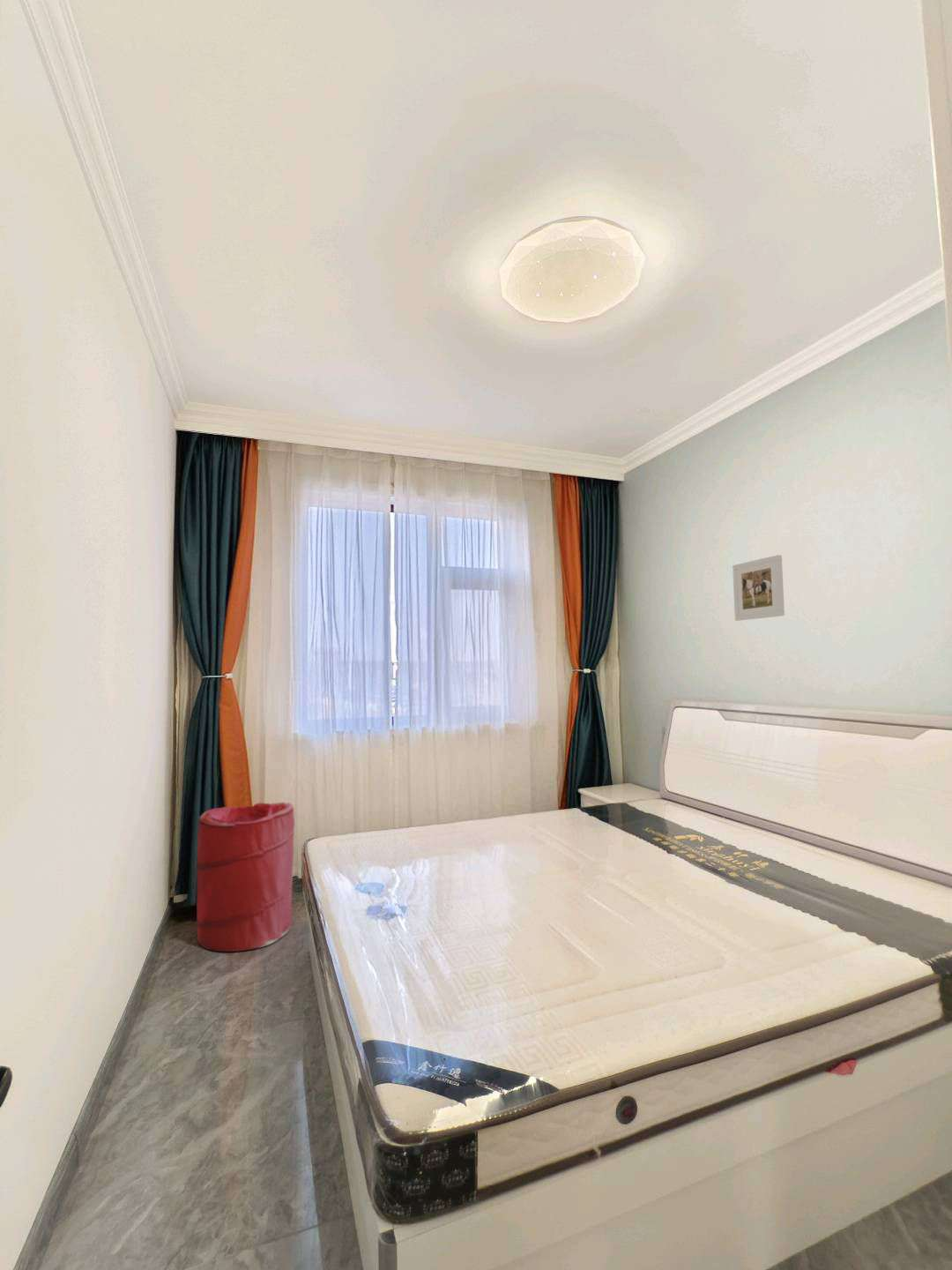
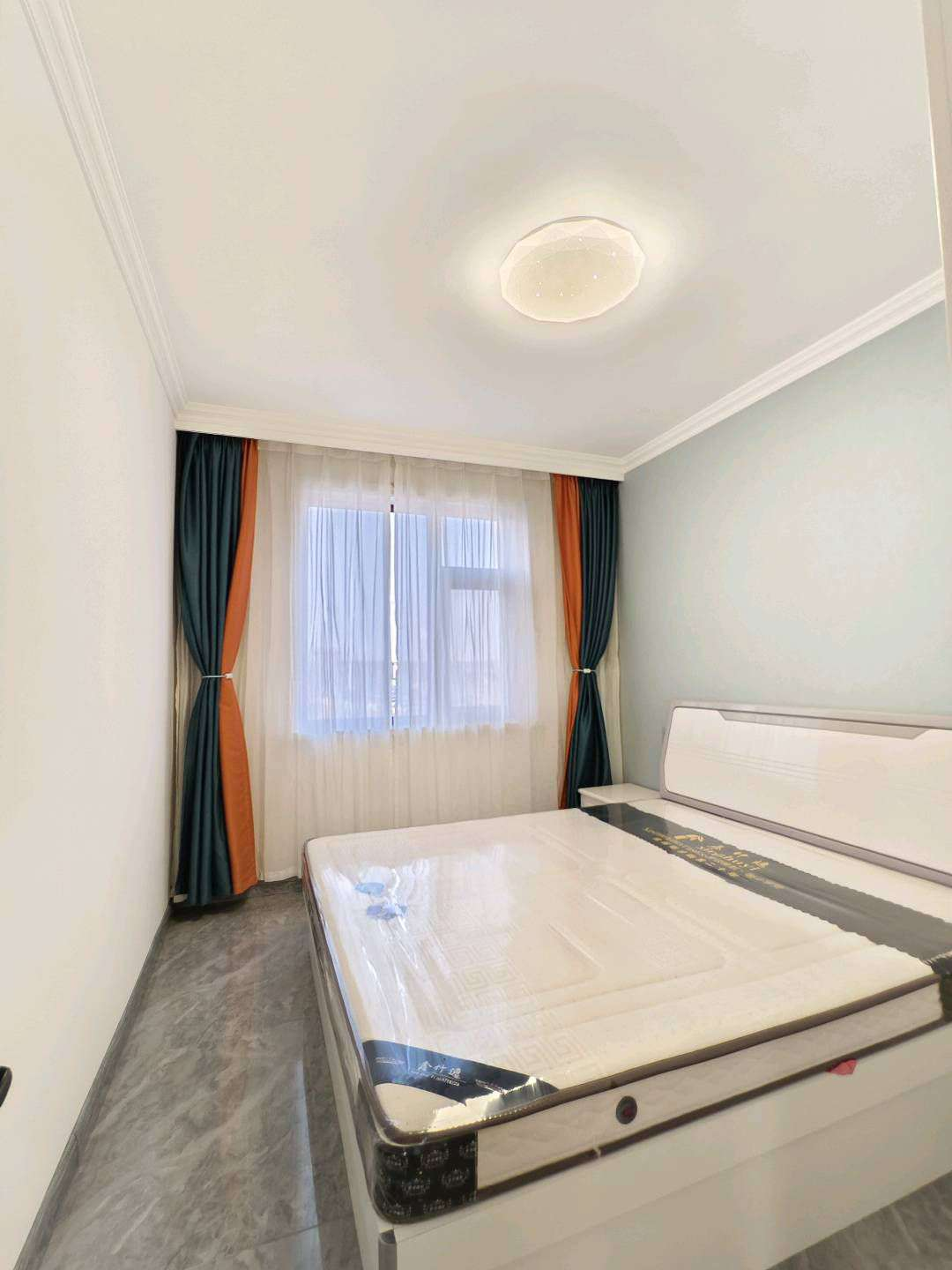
- laundry hamper [197,802,295,953]
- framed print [732,554,785,622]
